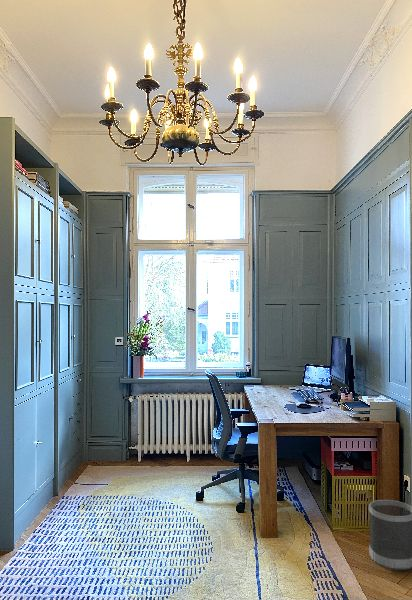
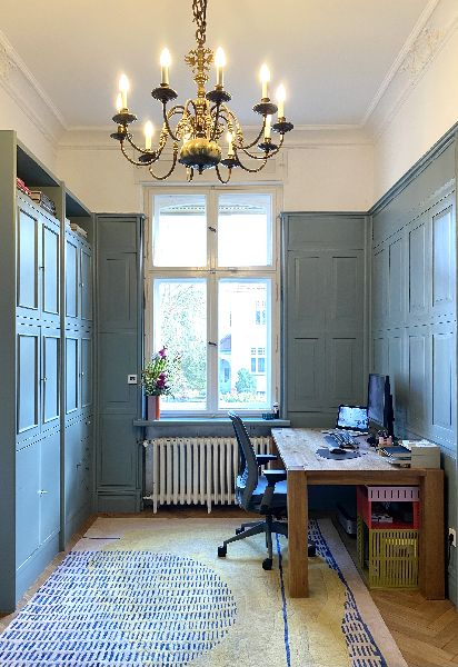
- wastebasket [368,499,412,571]
